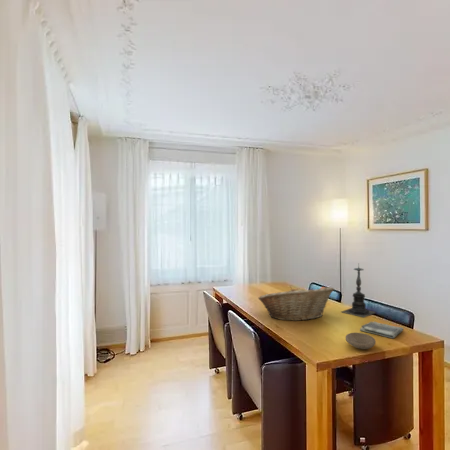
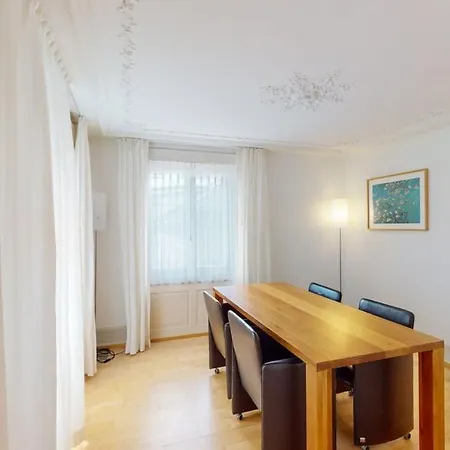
- bowl [345,332,377,350]
- dish towel [359,320,405,339]
- candle holder [341,264,377,319]
- fruit basket [257,285,335,322]
